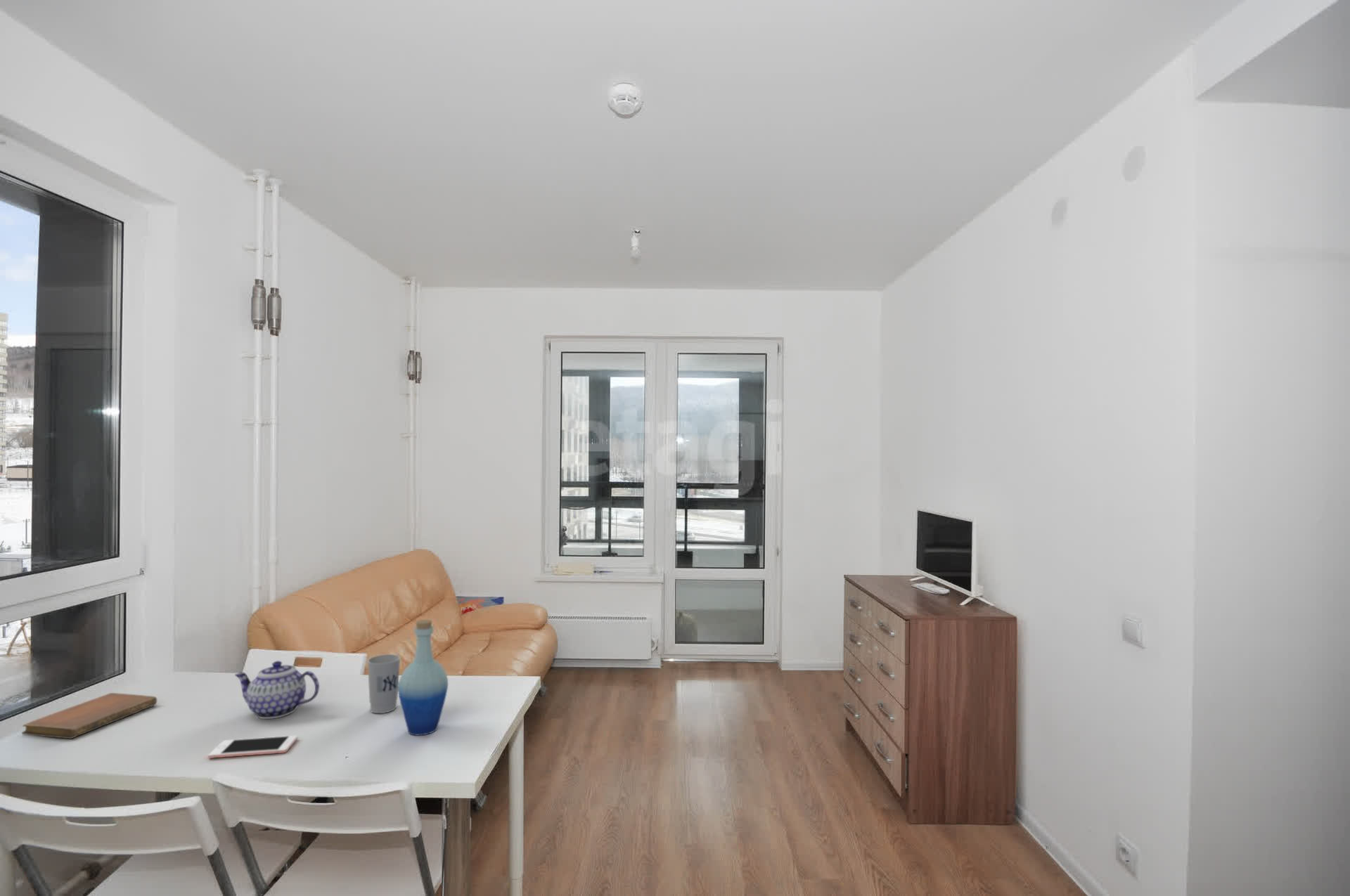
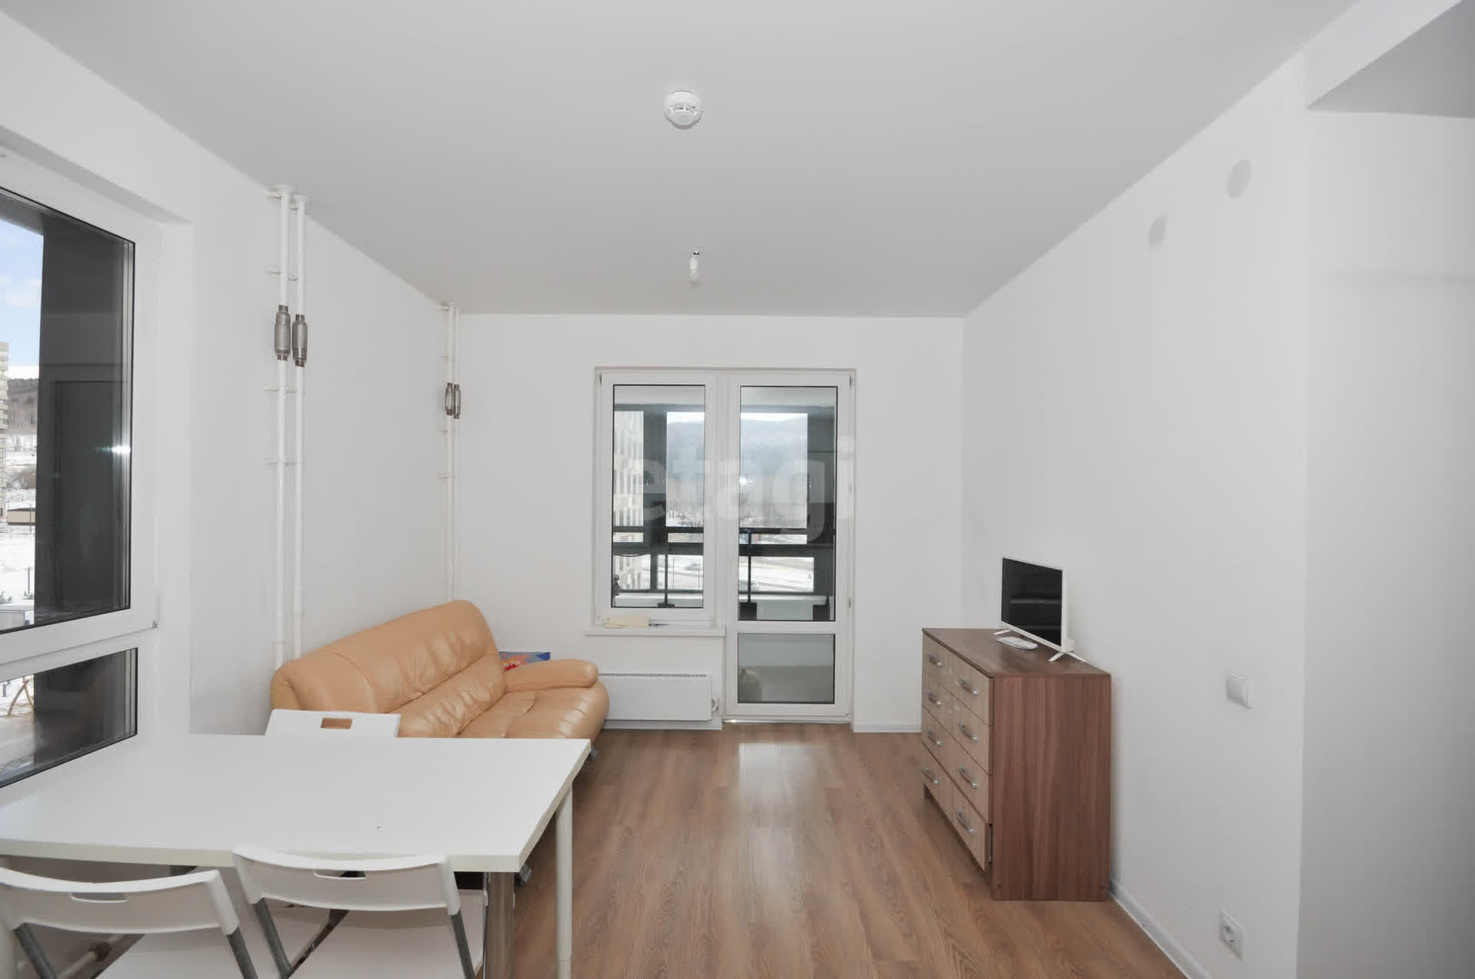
- notebook [21,692,158,739]
- cell phone [207,735,298,759]
- teapot [234,660,320,720]
- bottle [398,619,449,736]
- cup [366,654,401,714]
